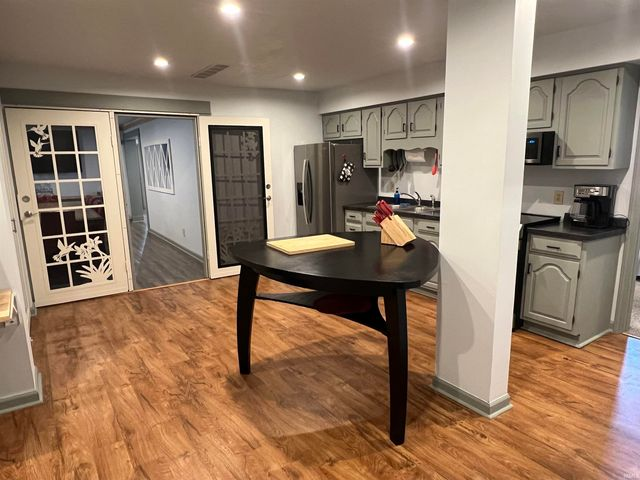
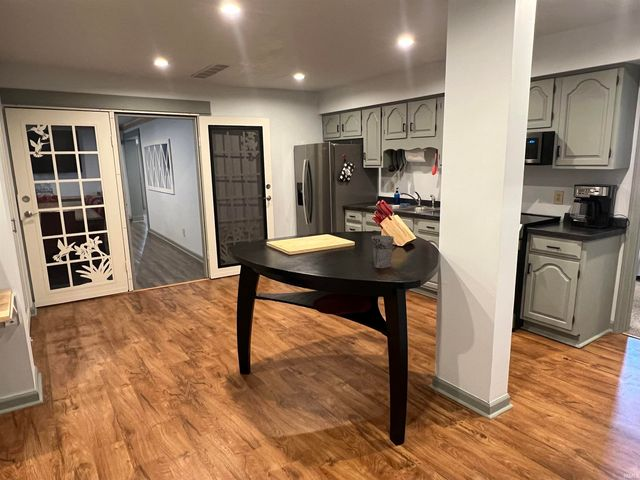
+ cup [371,234,395,269]
